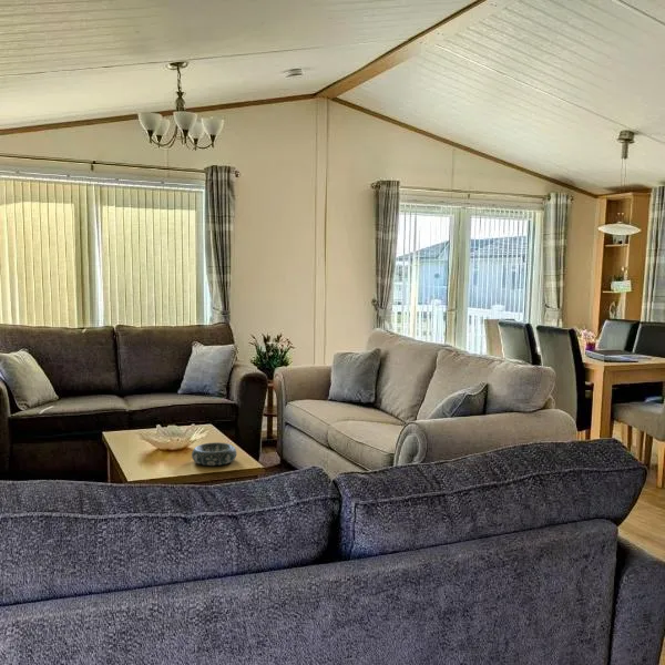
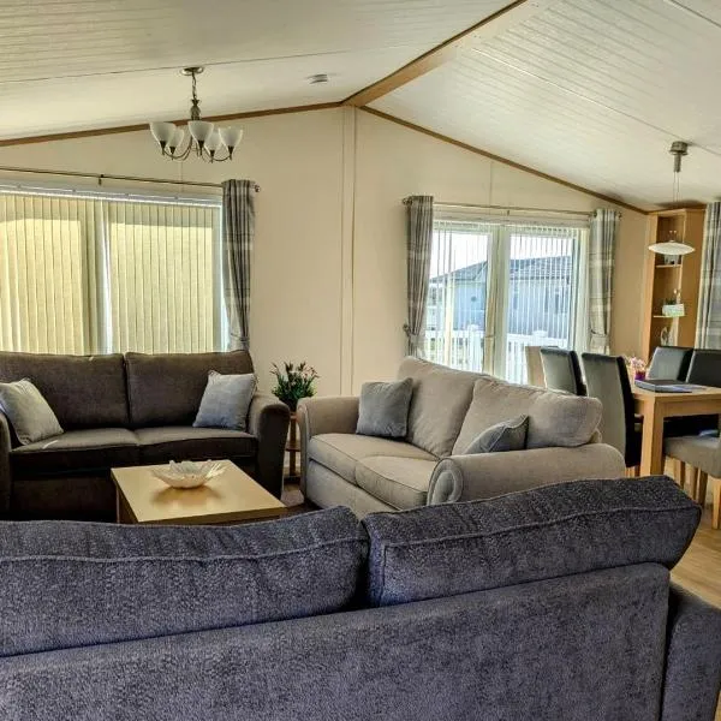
- decorative bowl [191,441,238,467]
